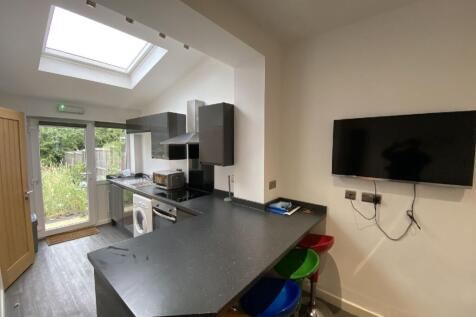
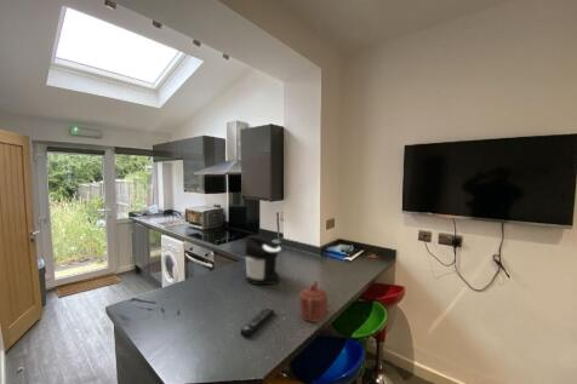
+ remote control [240,306,275,338]
+ coffee maker [244,234,282,286]
+ teapot [298,280,329,323]
